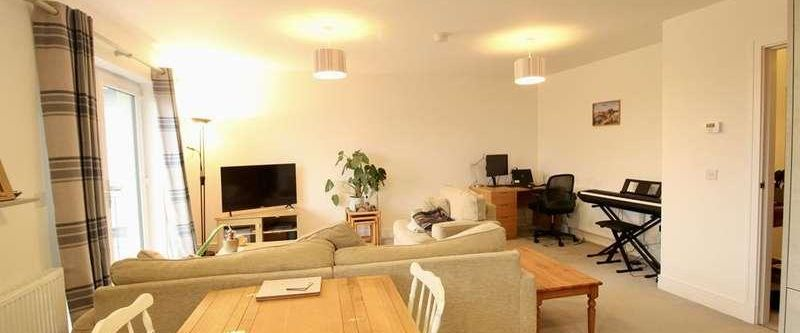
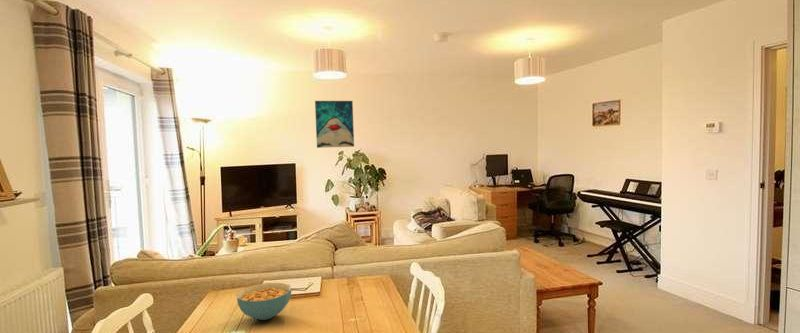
+ cereal bowl [236,282,293,321]
+ wall art [314,100,355,149]
